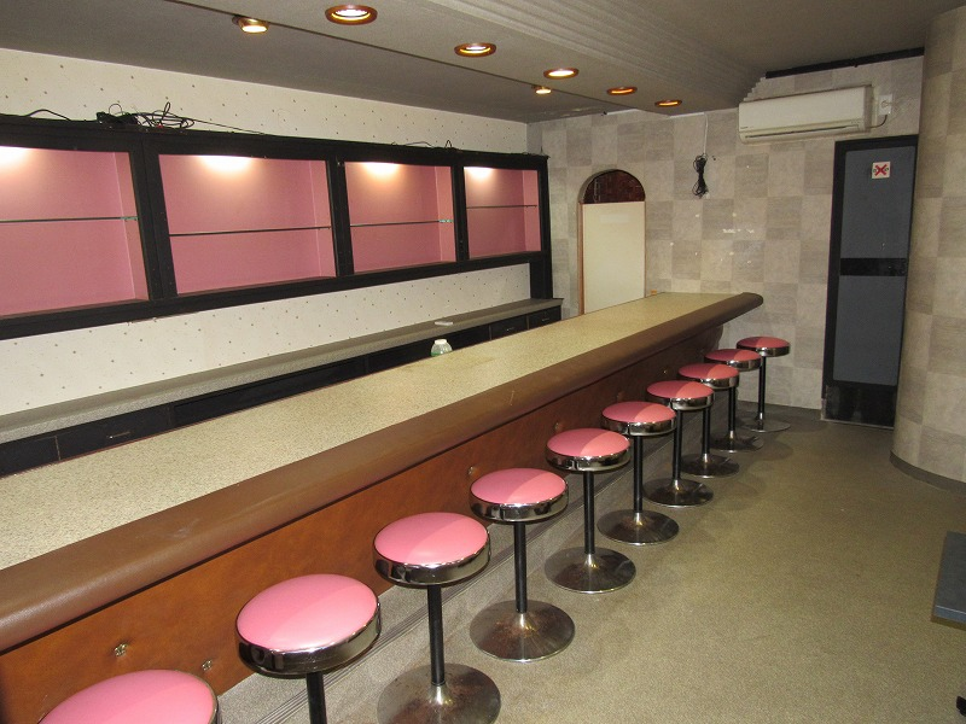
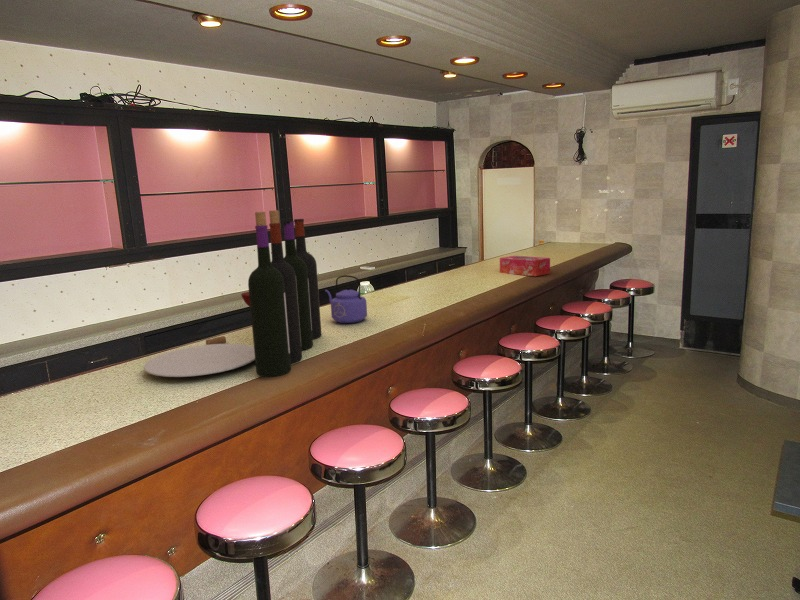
+ kettle [324,274,368,324]
+ wine bottle [143,209,322,378]
+ tissue box [499,255,551,277]
